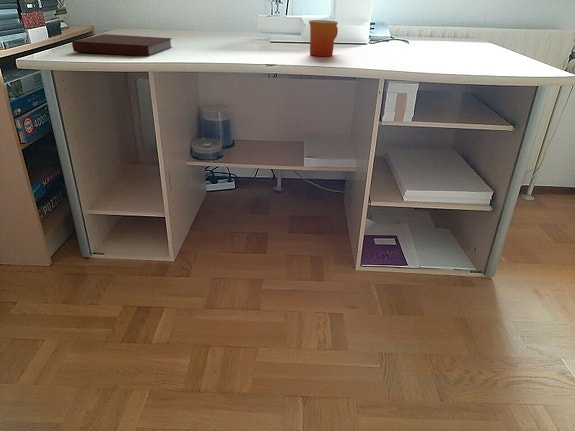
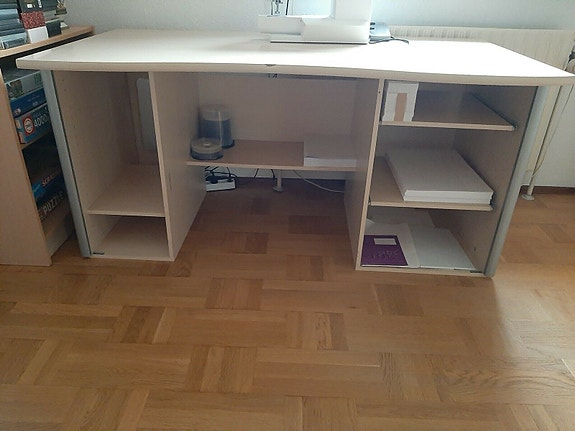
- mug [308,19,339,57]
- notebook [71,33,174,57]
